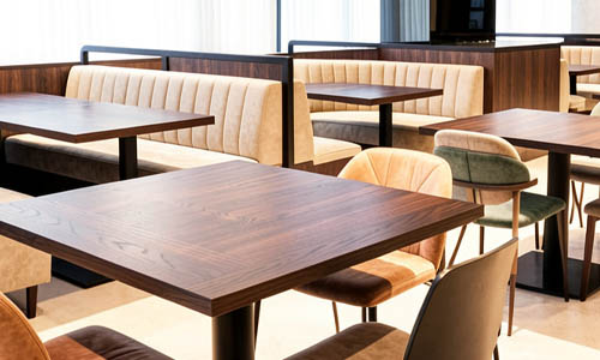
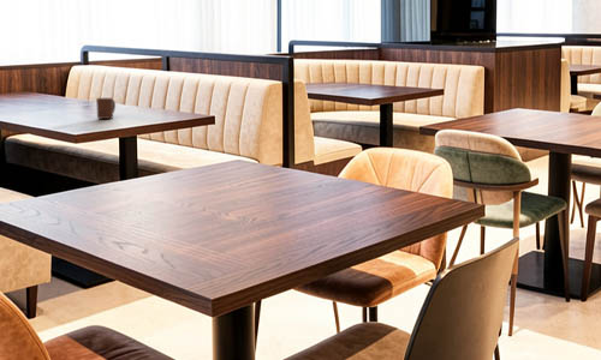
+ cup [95,97,117,120]
